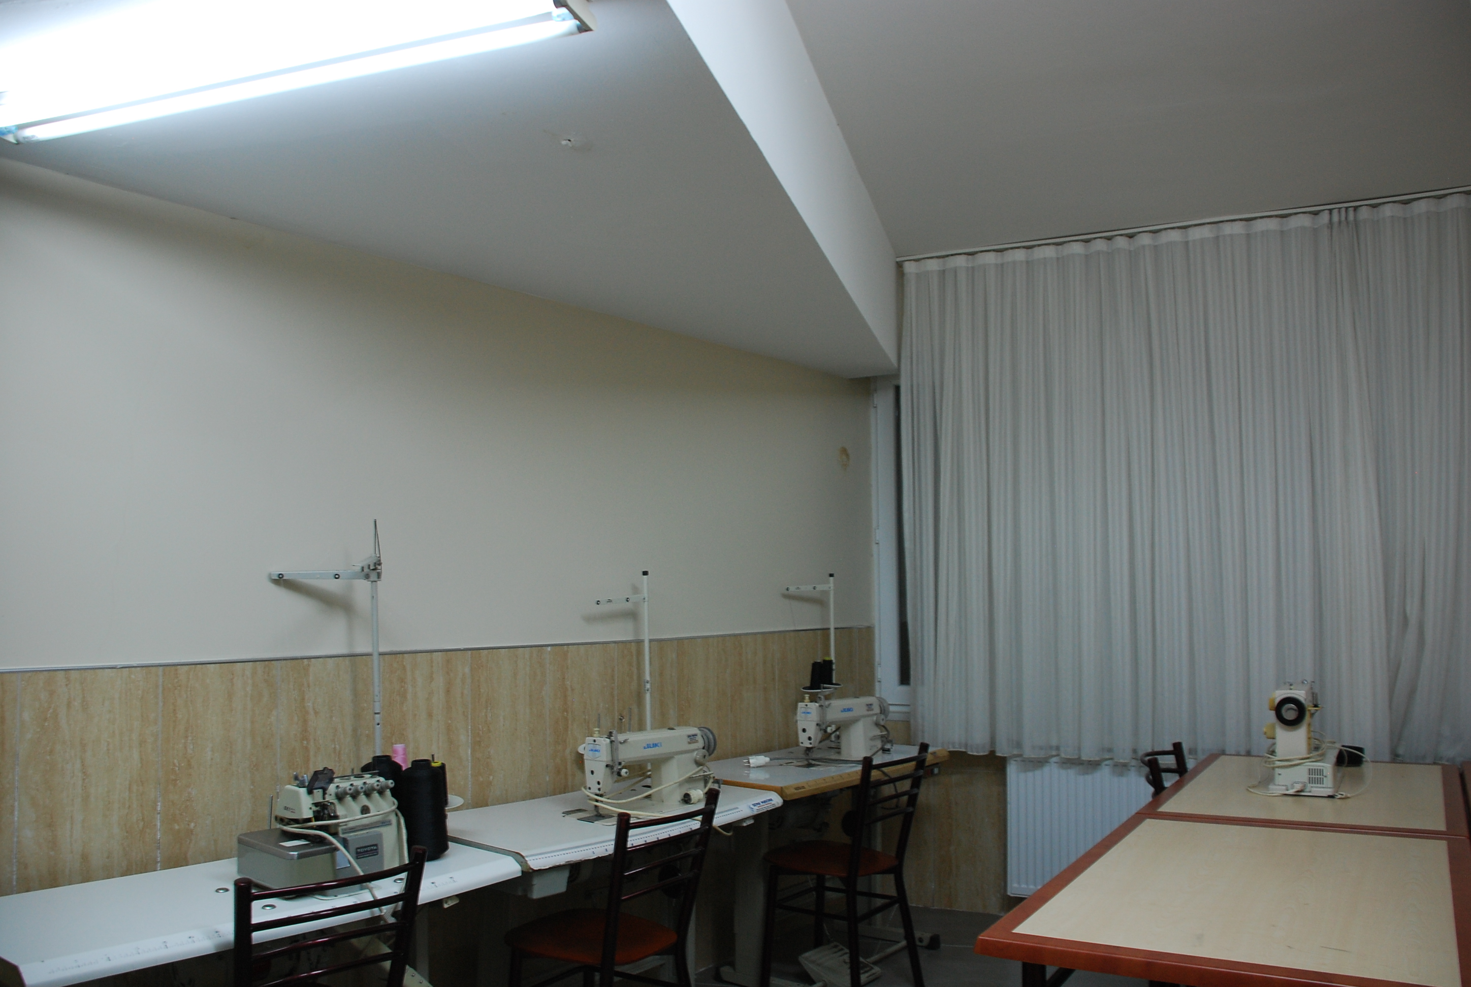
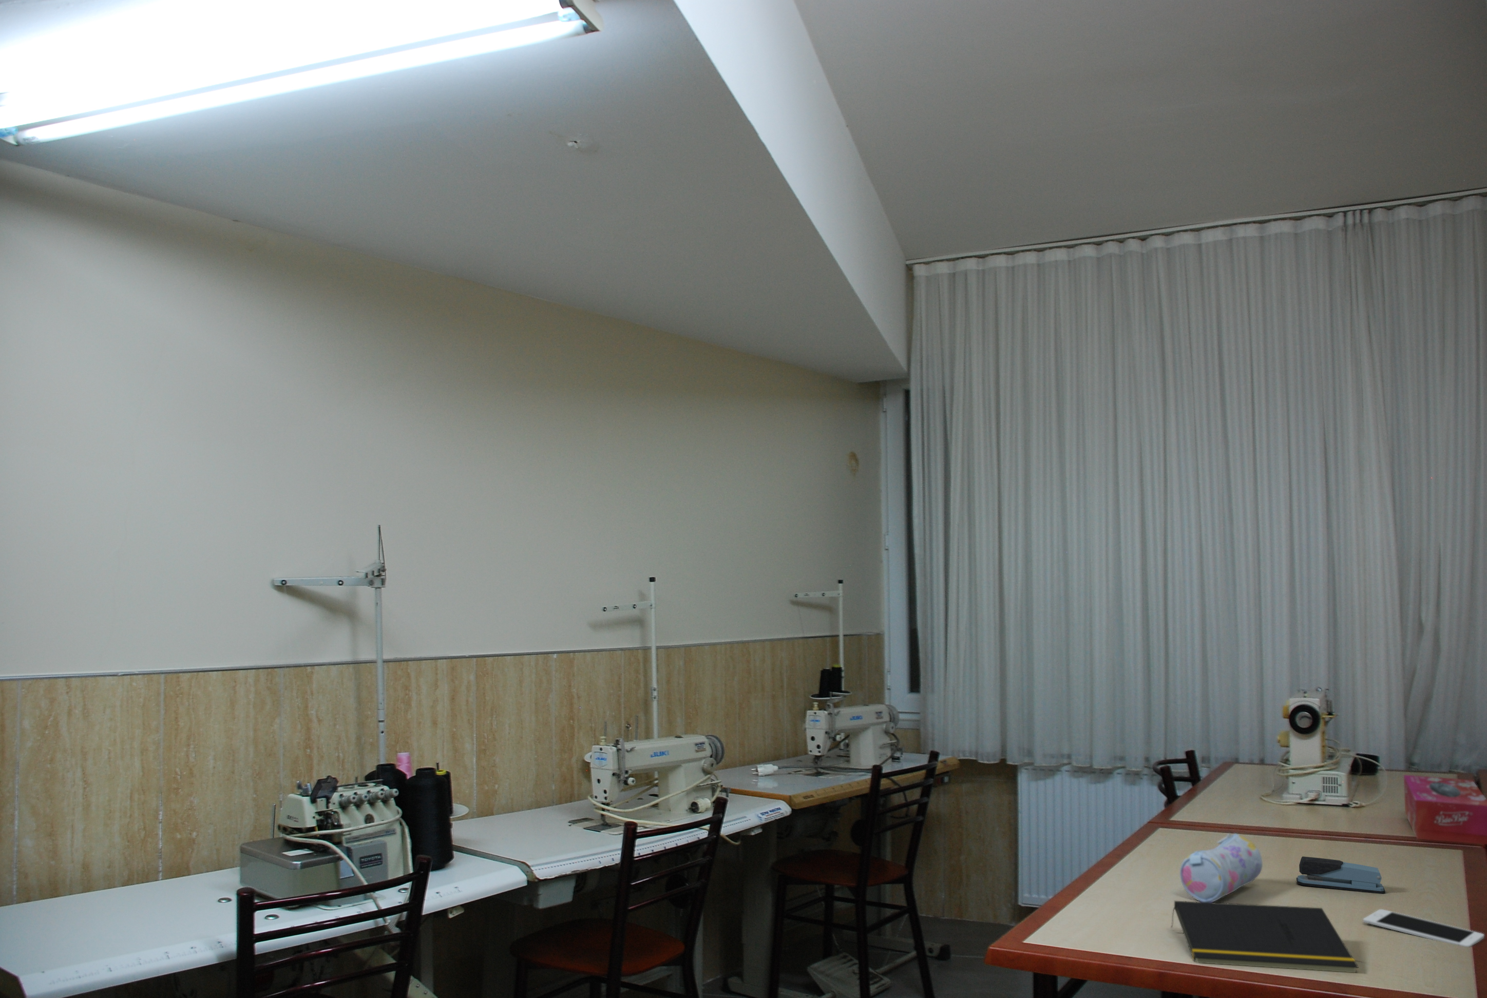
+ tissue box [1403,774,1487,845]
+ notepad [1171,900,1359,972]
+ stapler [1297,855,1386,894]
+ cell phone [1362,909,1485,948]
+ pencil case [1180,833,1263,902]
